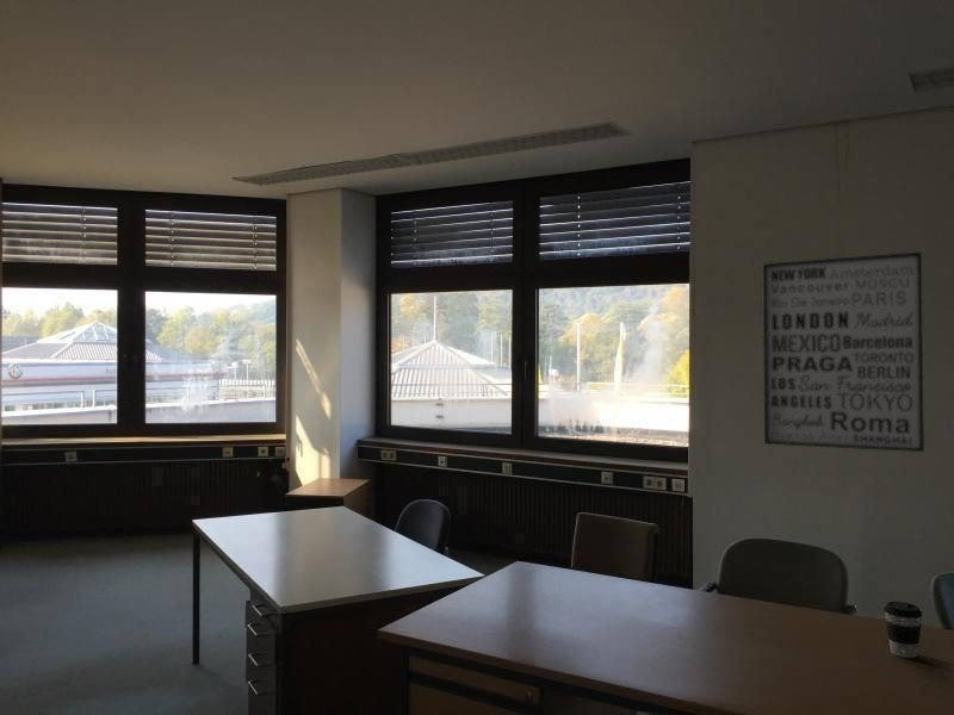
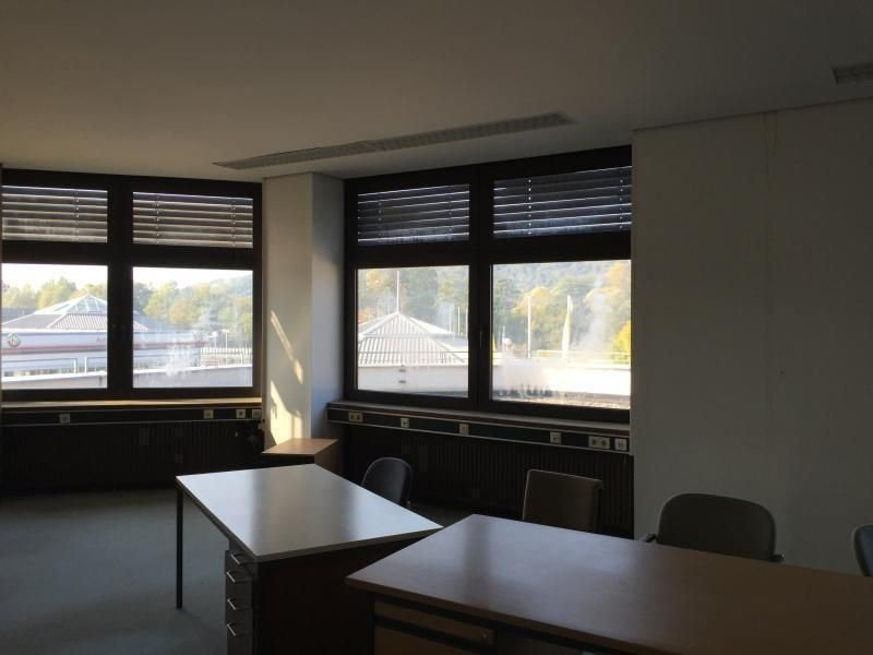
- coffee cup [882,601,924,659]
- wall art [762,251,925,453]
